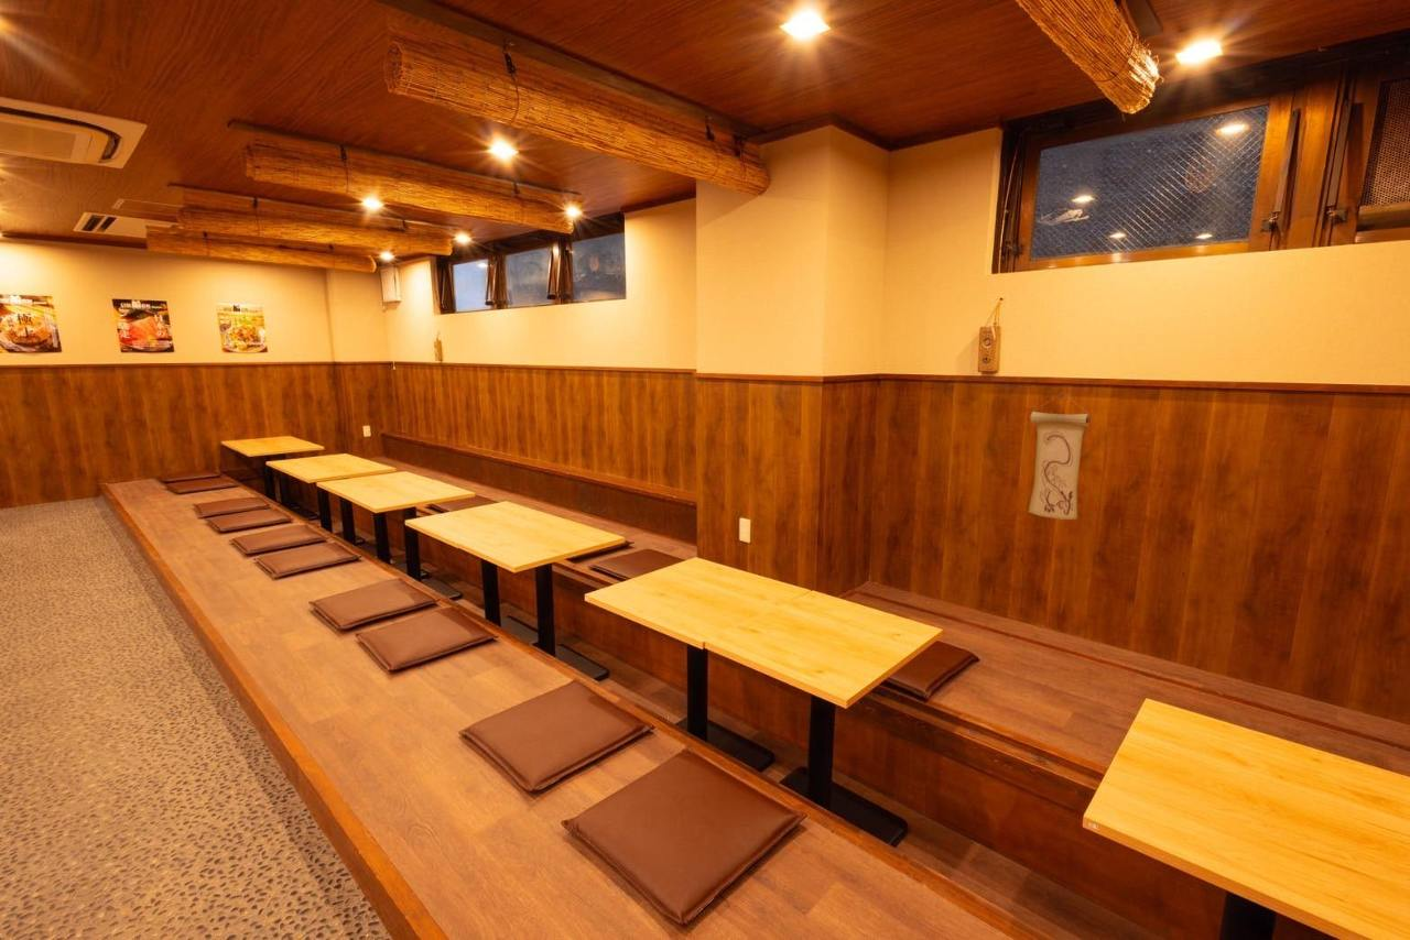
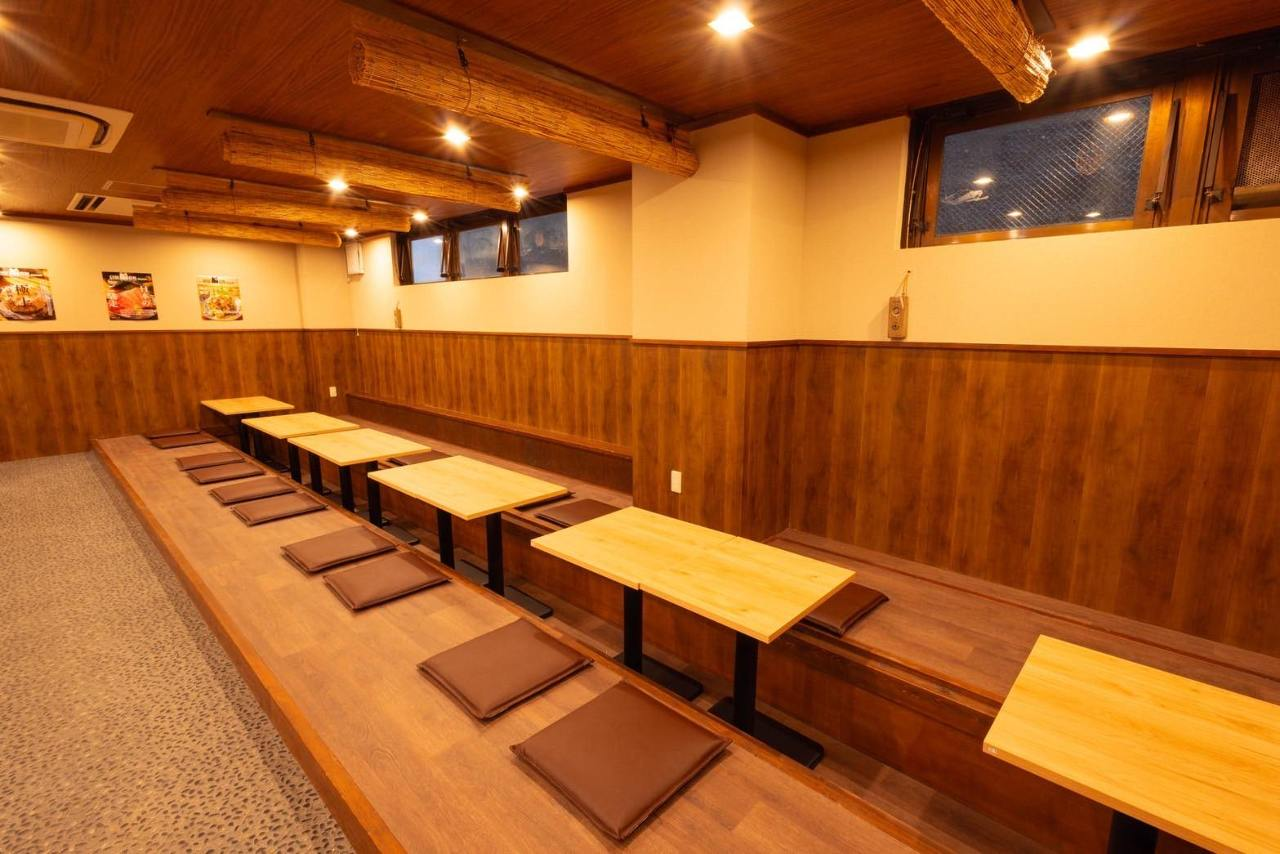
- wall scroll [1027,392,1092,521]
